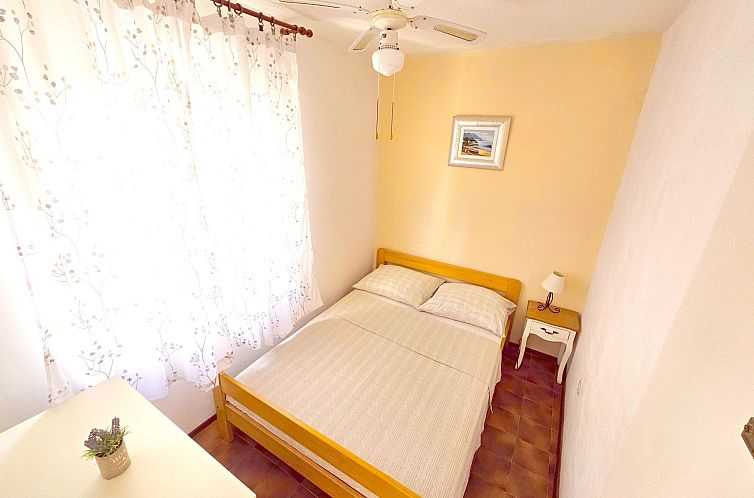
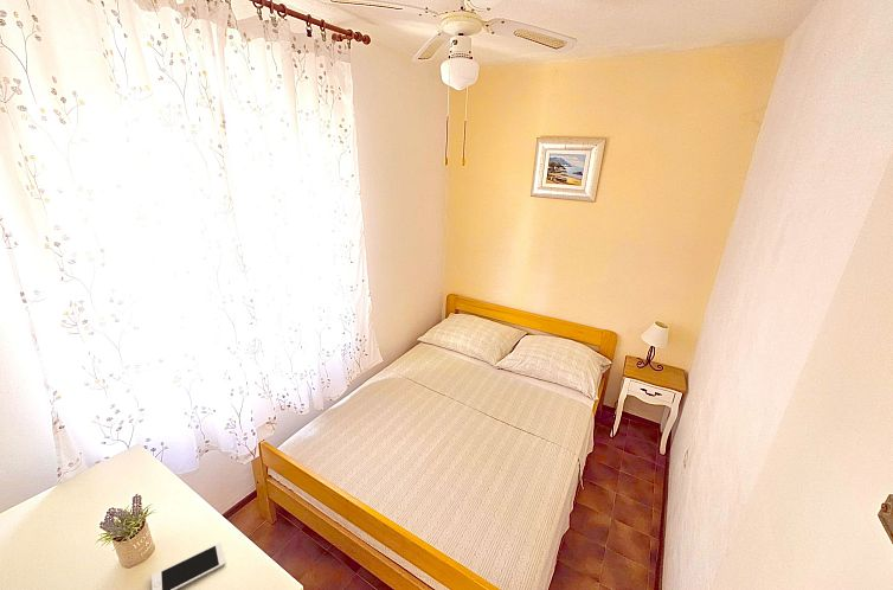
+ cell phone [150,541,226,590]
